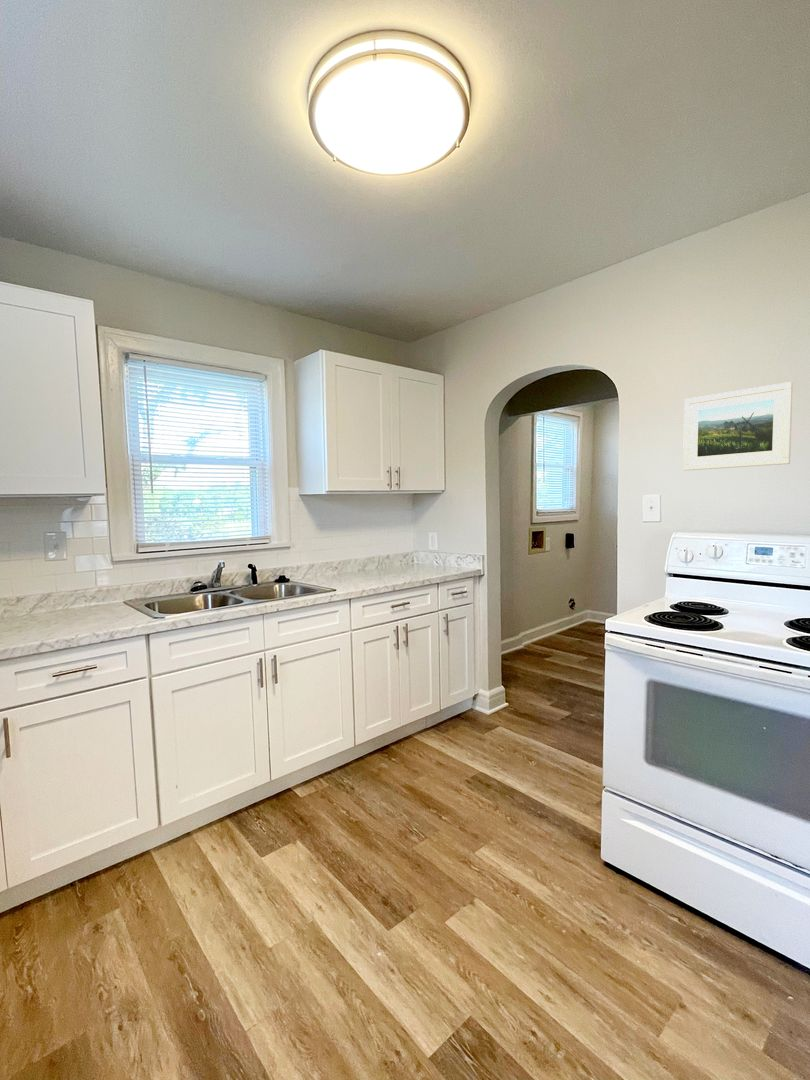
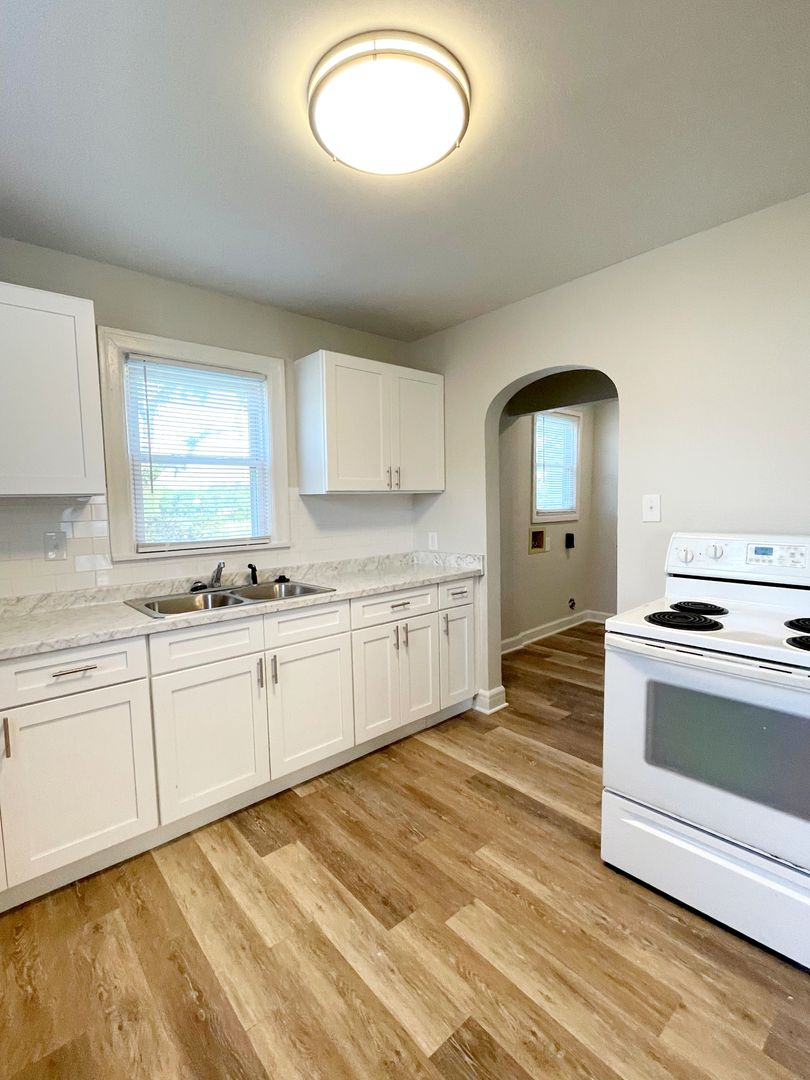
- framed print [682,381,794,472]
